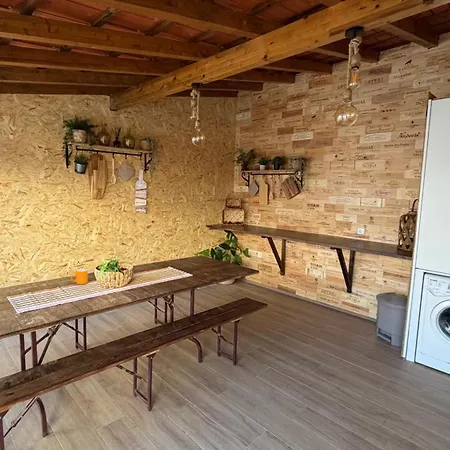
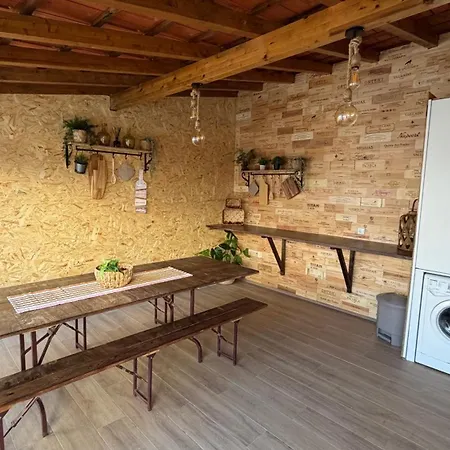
- mug [70,268,89,286]
